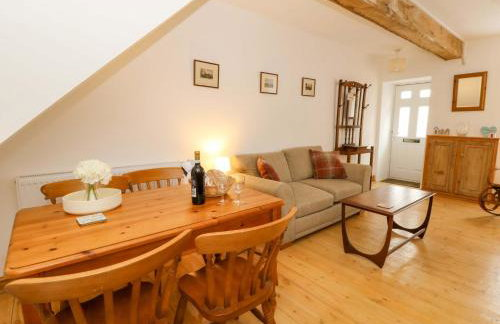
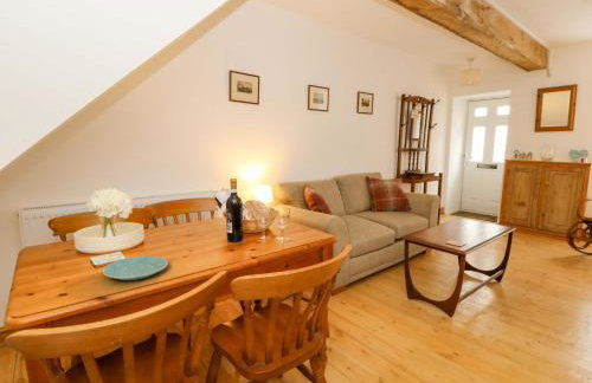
+ plate [102,255,169,281]
